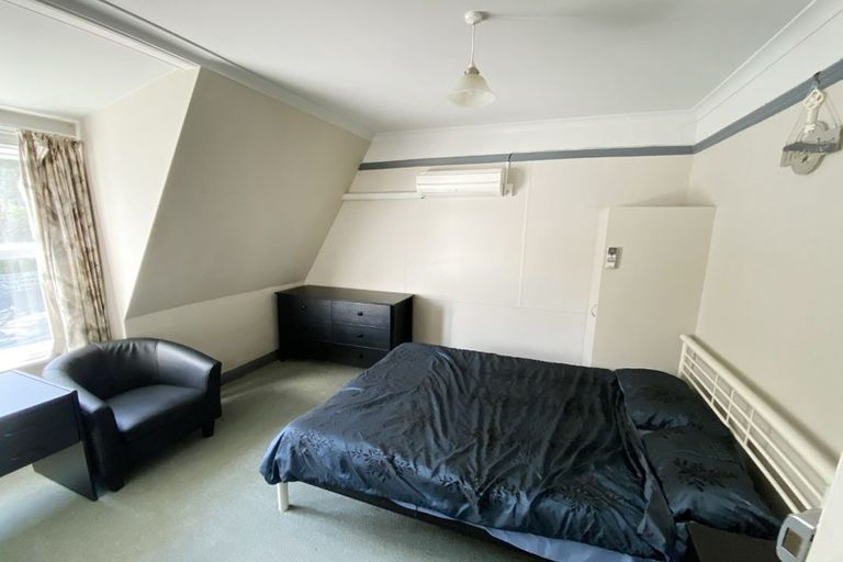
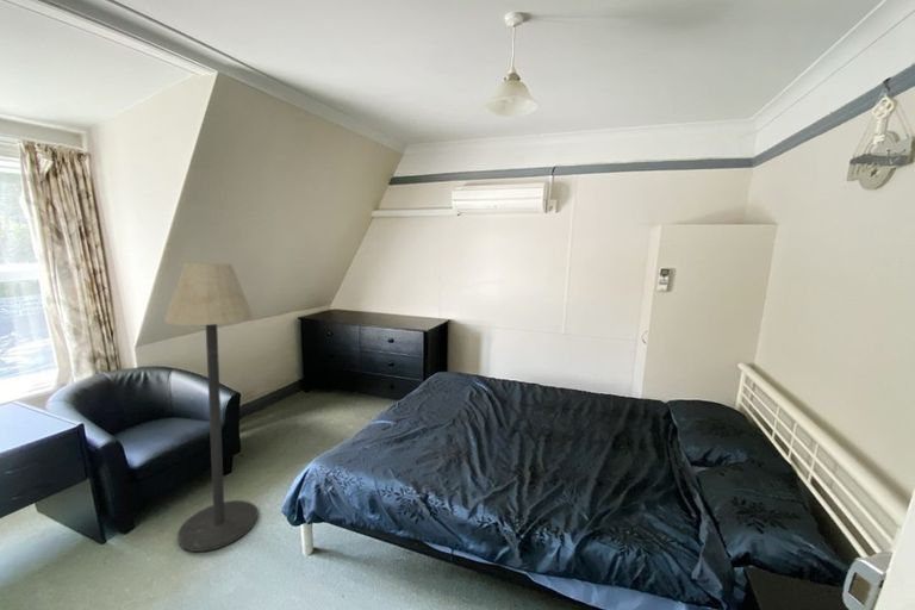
+ floor lamp [163,262,259,553]
